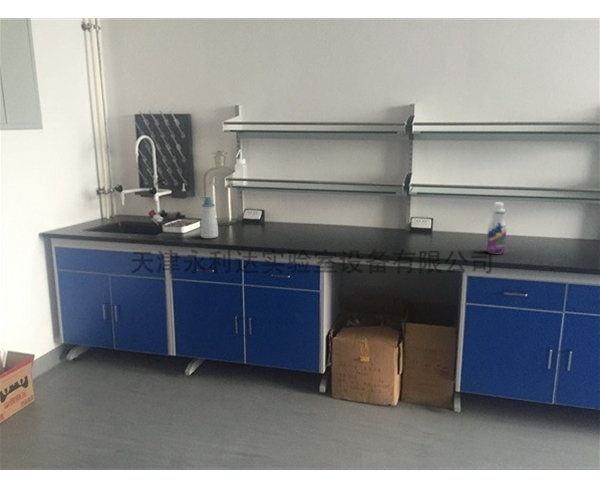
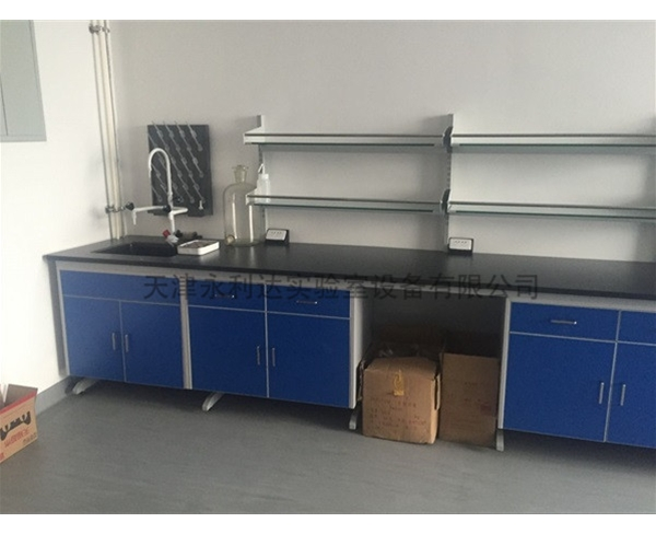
- soap bottle [199,196,219,239]
- beverage bottle [486,201,508,254]
